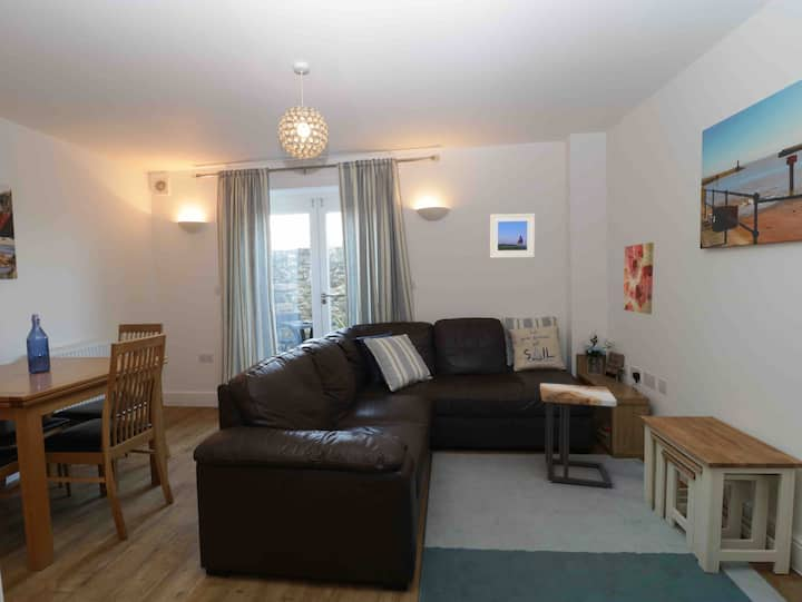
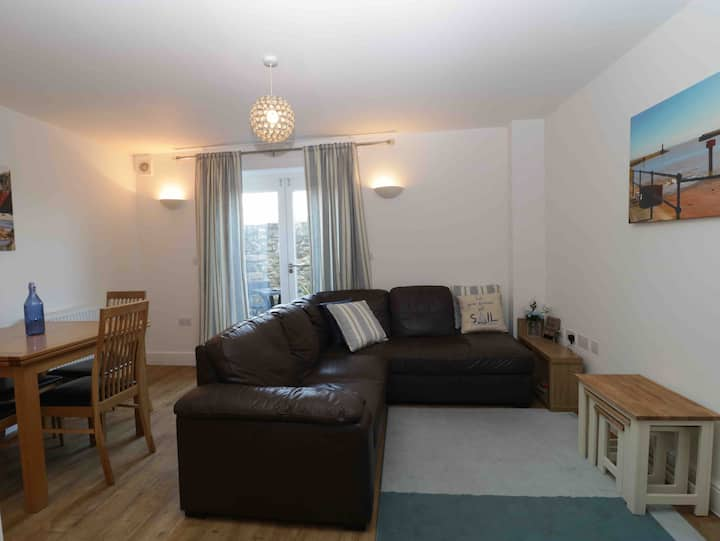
- wall art [623,241,655,315]
- side table [539,383,618,490]
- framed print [489,213,536,259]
